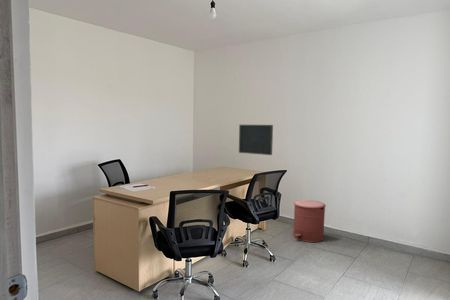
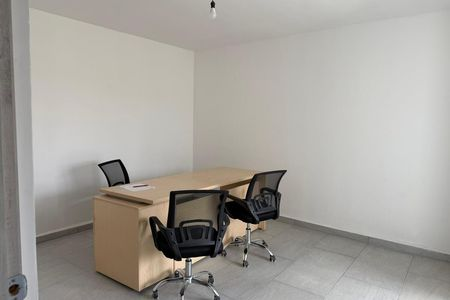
- monitor [238,124,274,156]
- trash can [292,199,327,243]
